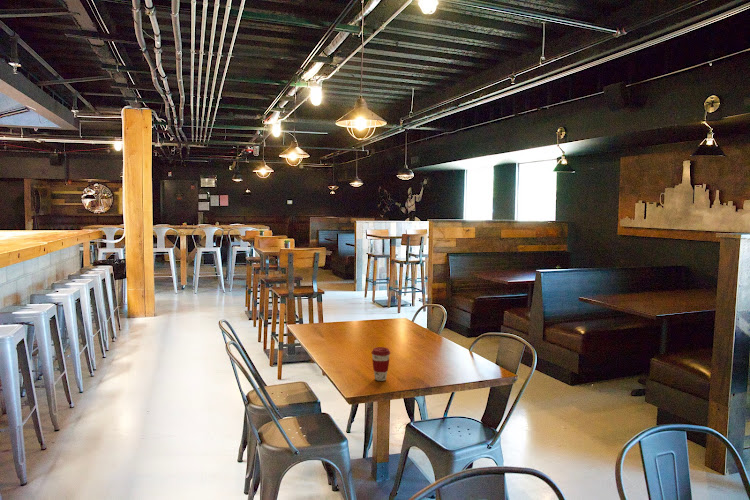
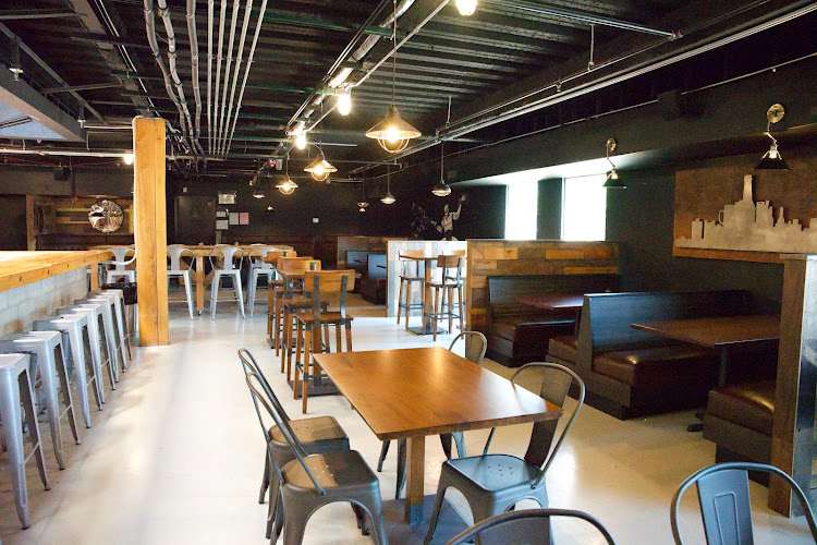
- coffee cup [370,346,391,382]
